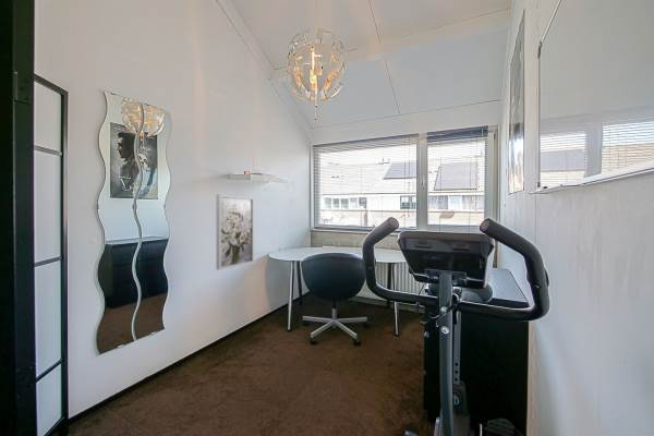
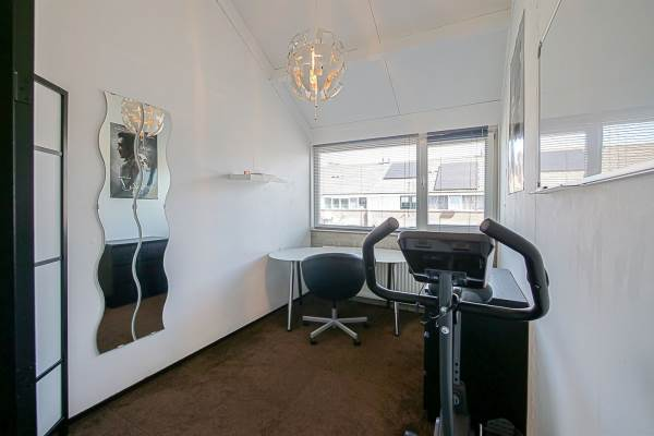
- wall art [215,193,255,271]
